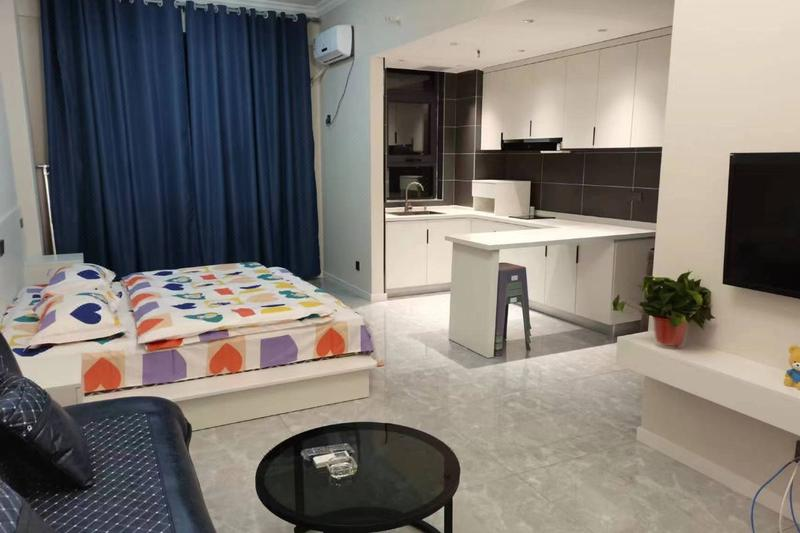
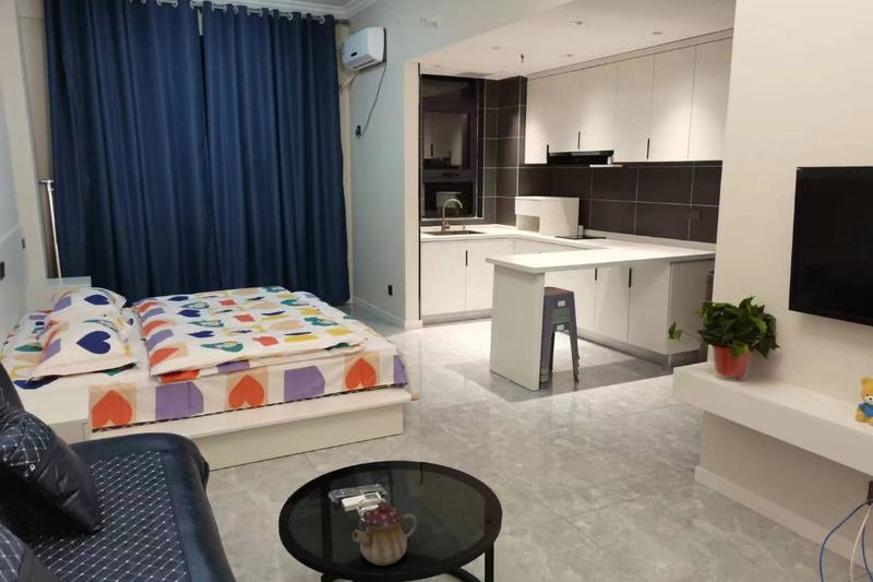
+ teapot [351,500,418,567]
